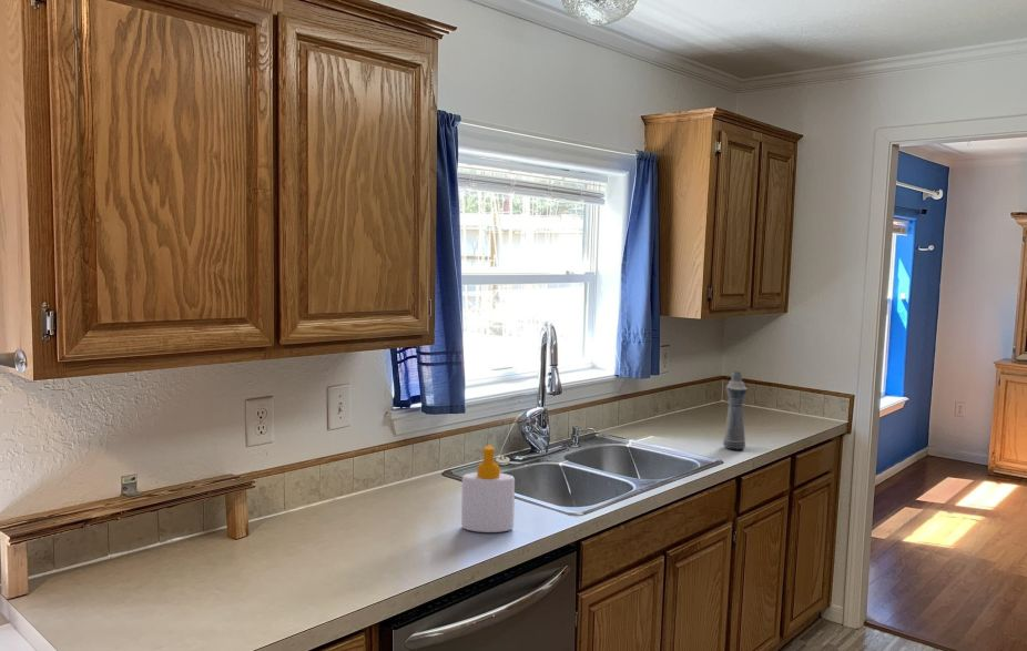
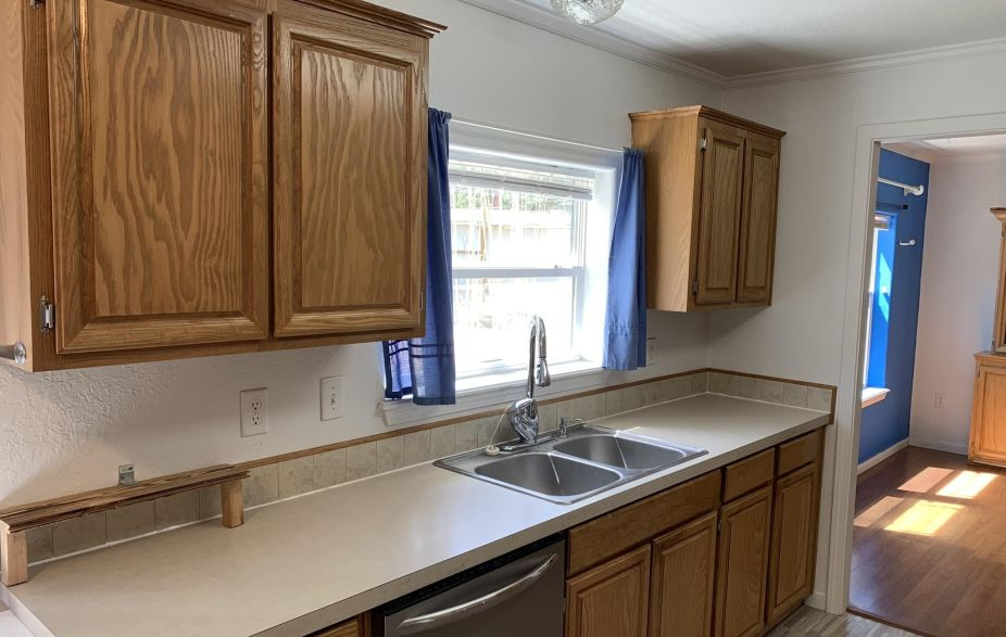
- soap bottle [460,444,516,533]
- bottle [722,370,749,450]
